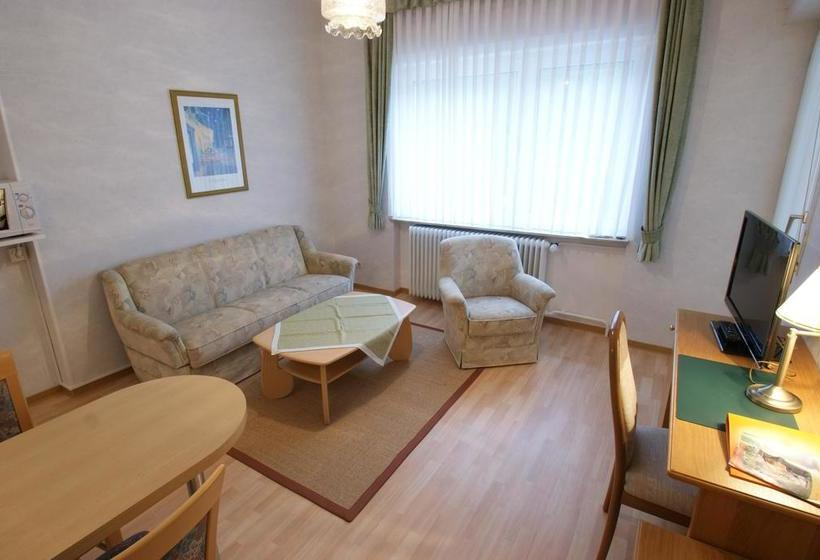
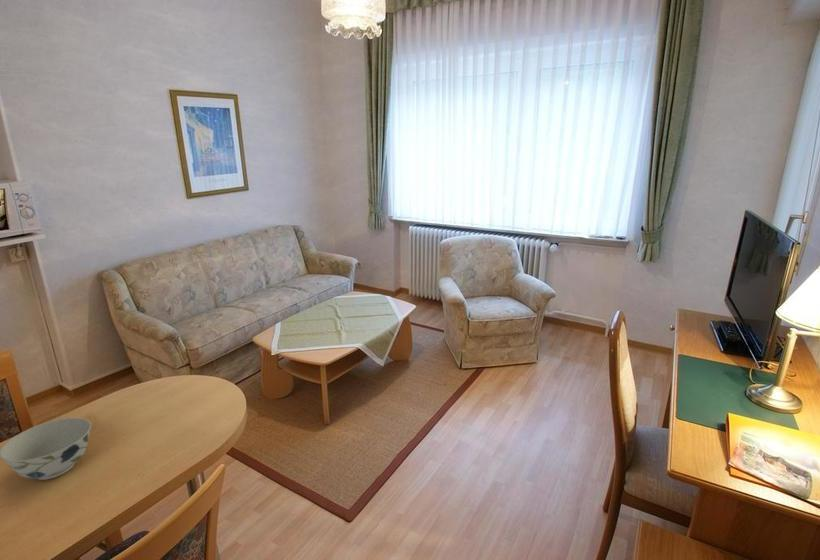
+ bowl [0,417,92,481]
